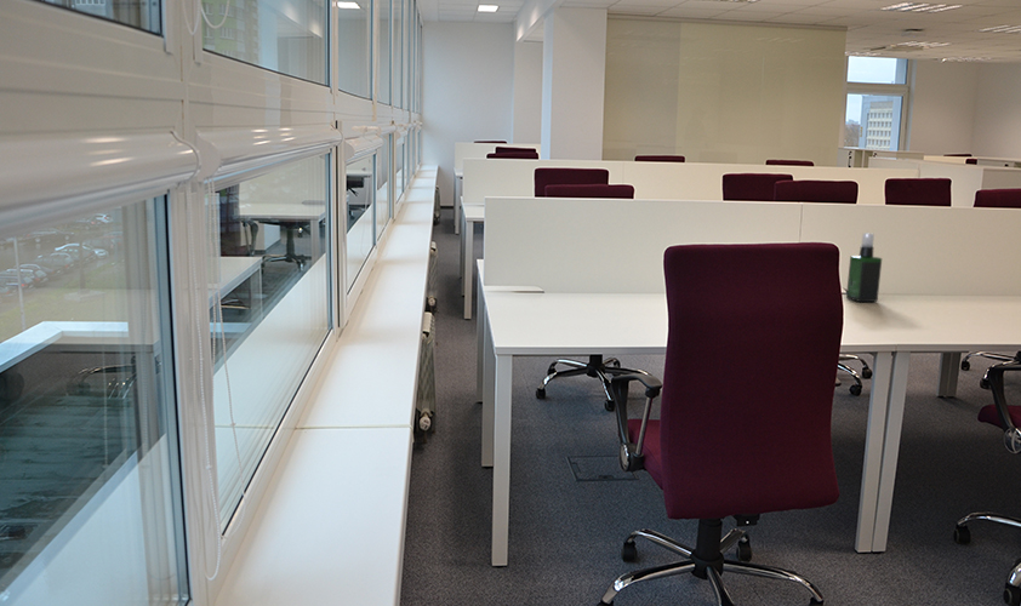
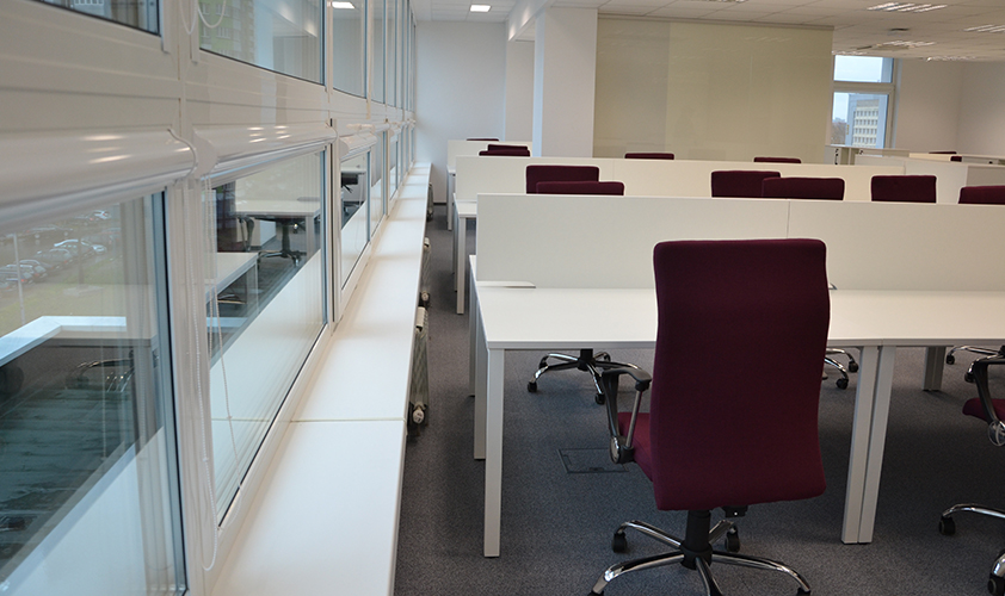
- spray bottle [845,231,883,303]
